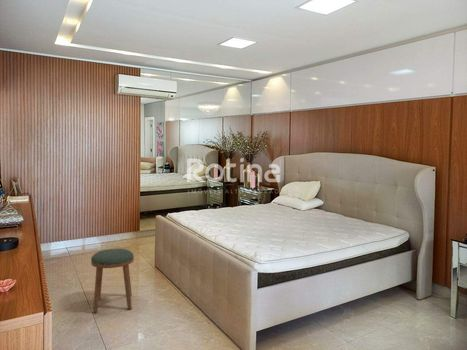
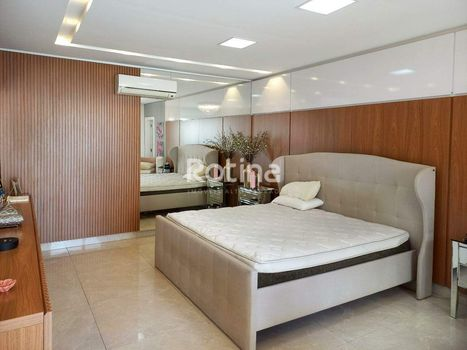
- stool [90,248,135,314]
